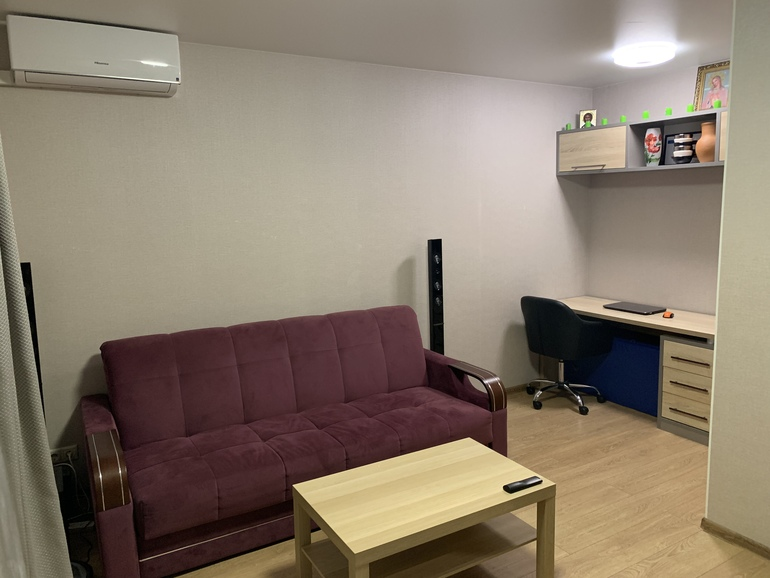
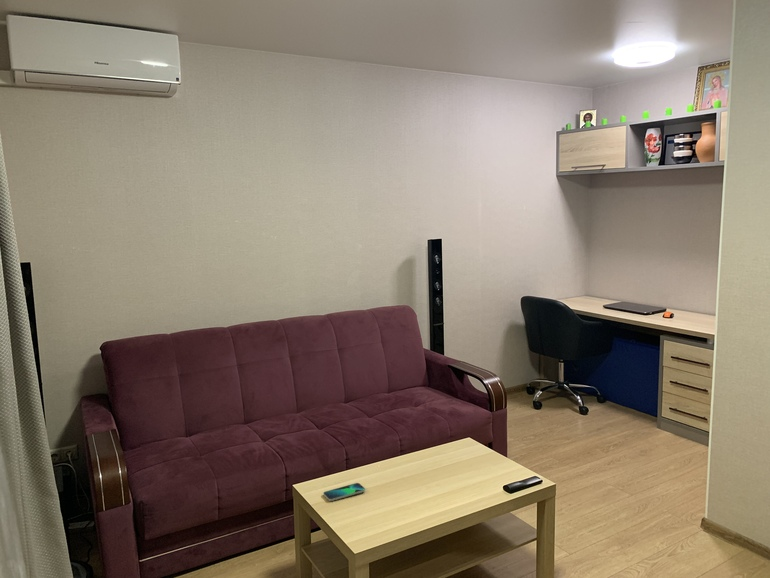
+ smartphone [322,482,366,502]
